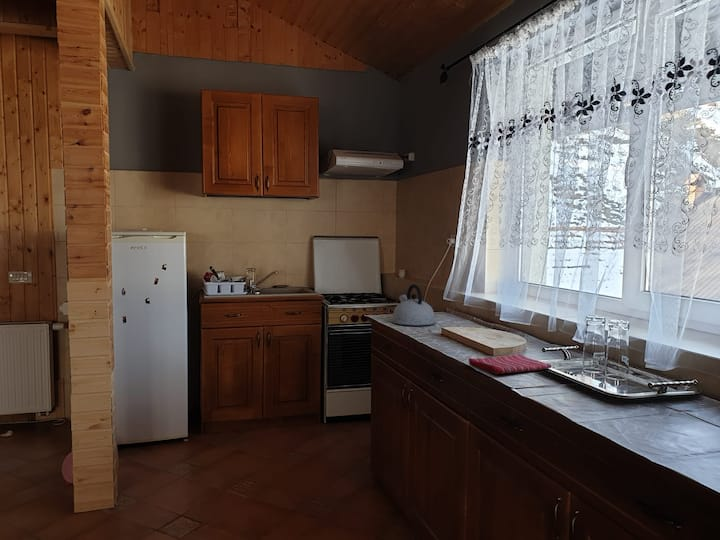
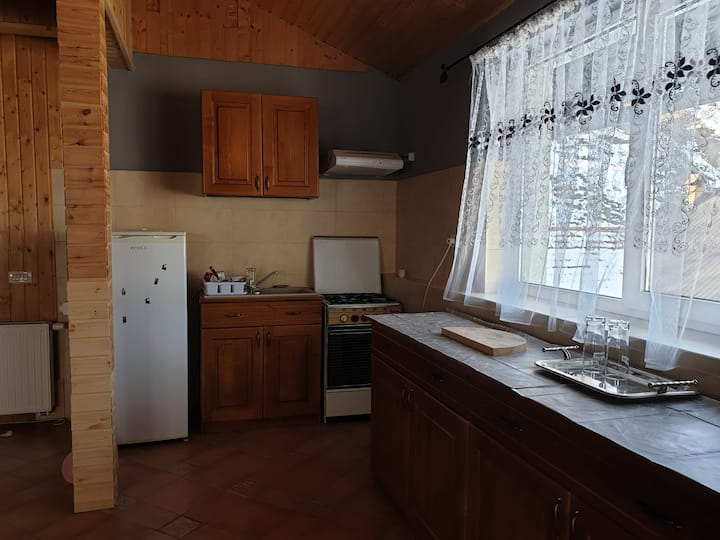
- dish towel [468,353,552,375]
- kettle [391,283,437,326]
